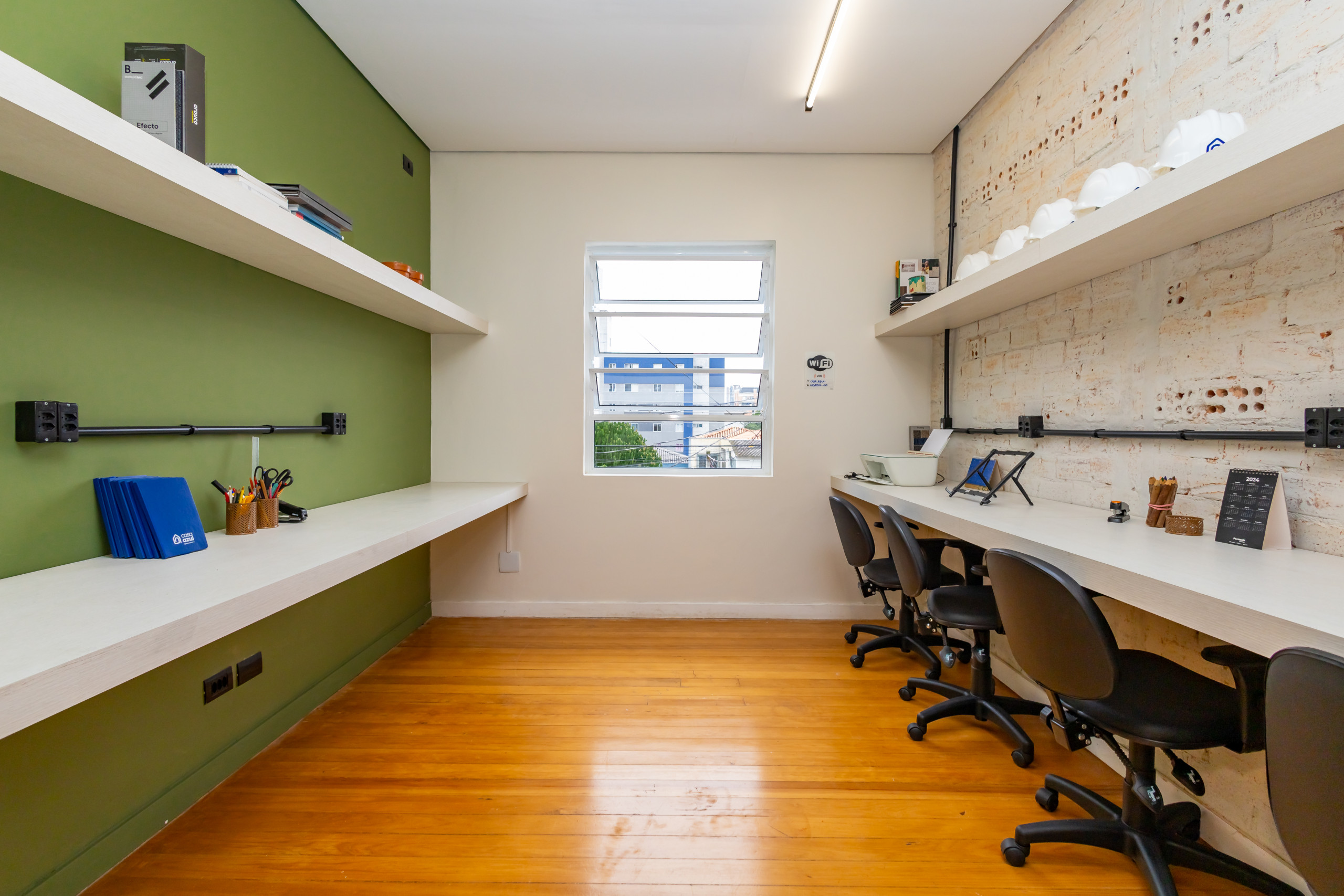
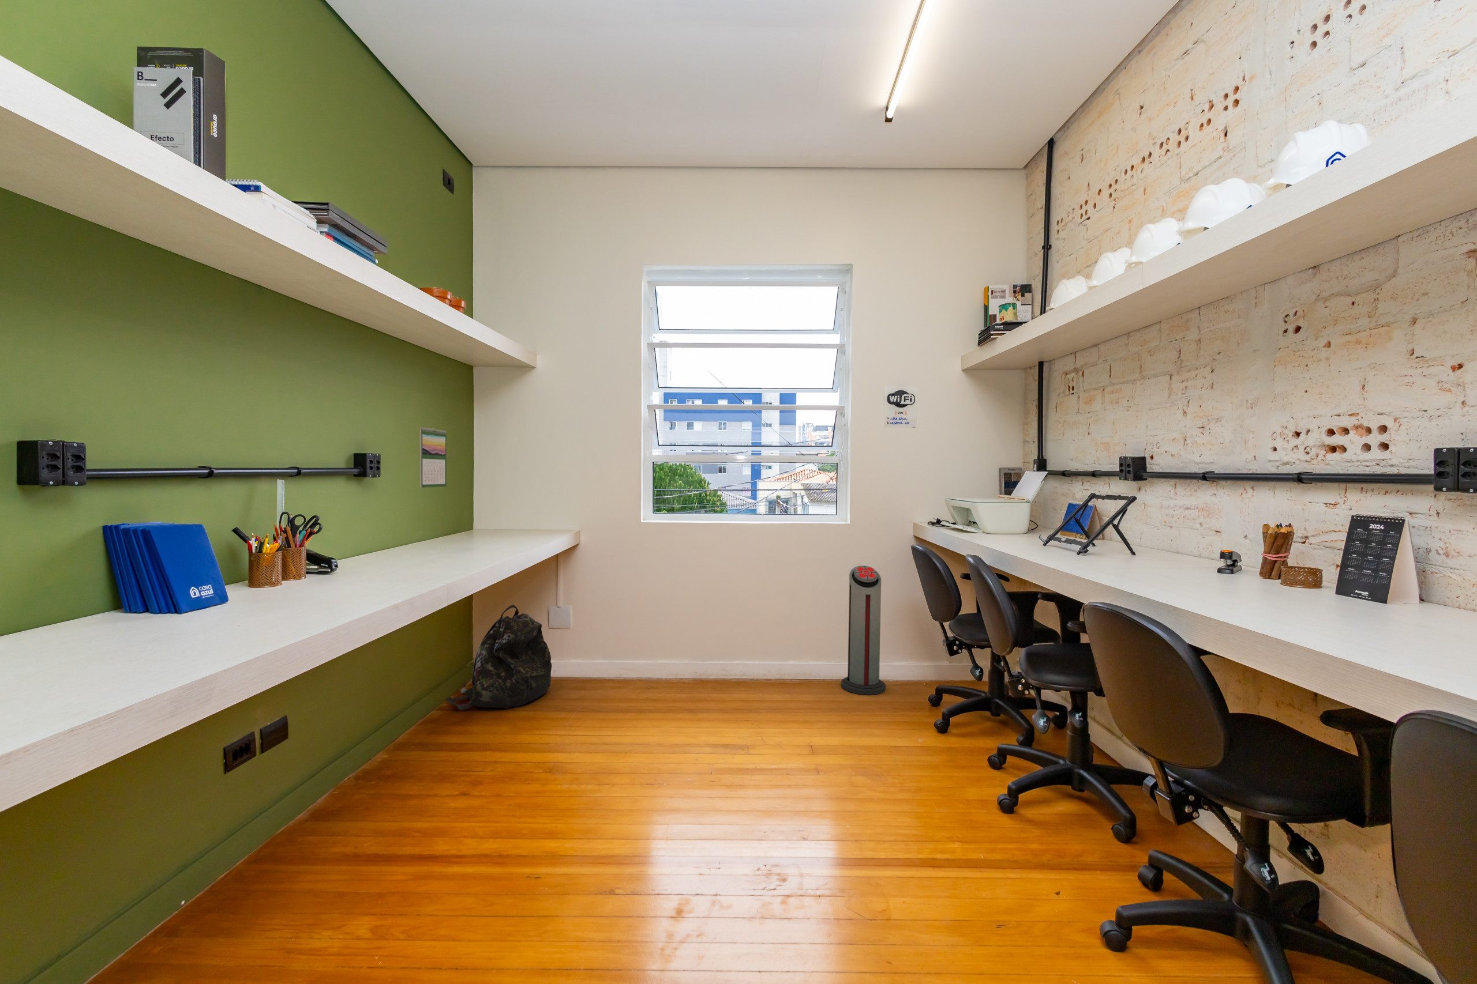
+ backpack [445,604,552,711]
+ air purifier [841,564,886,695]
+ calendar [420,426,447,489]
